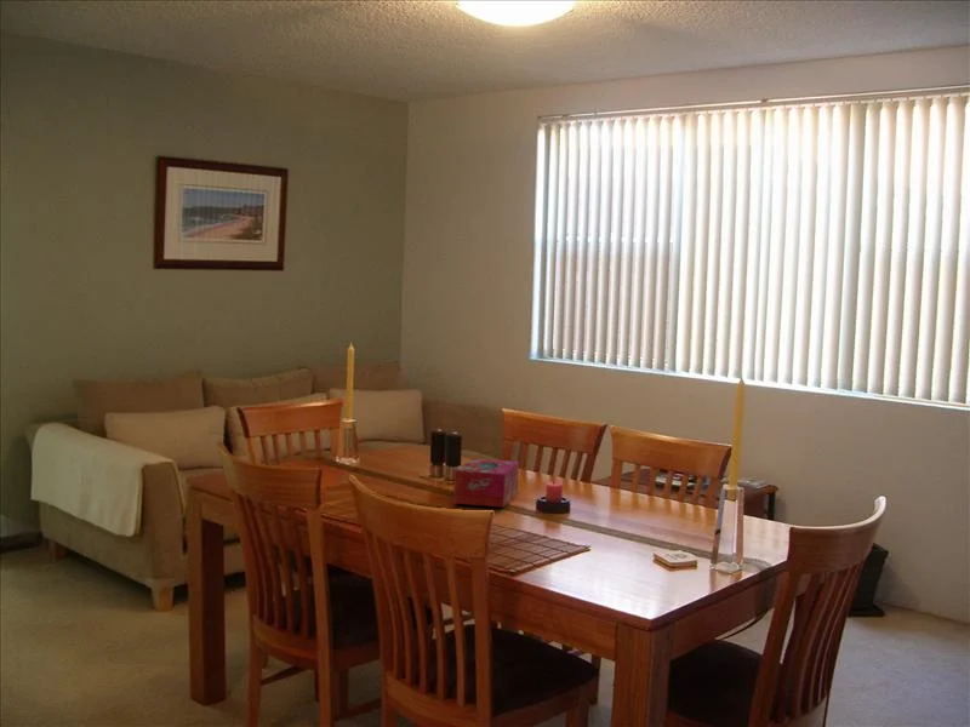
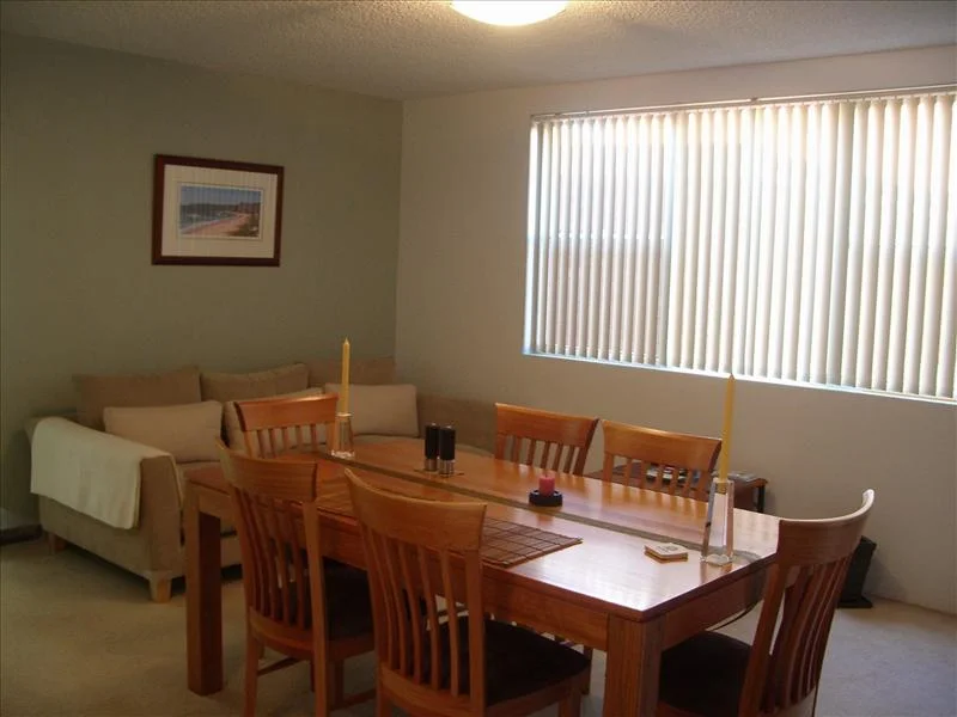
- tissue box [452,457,520,509]
